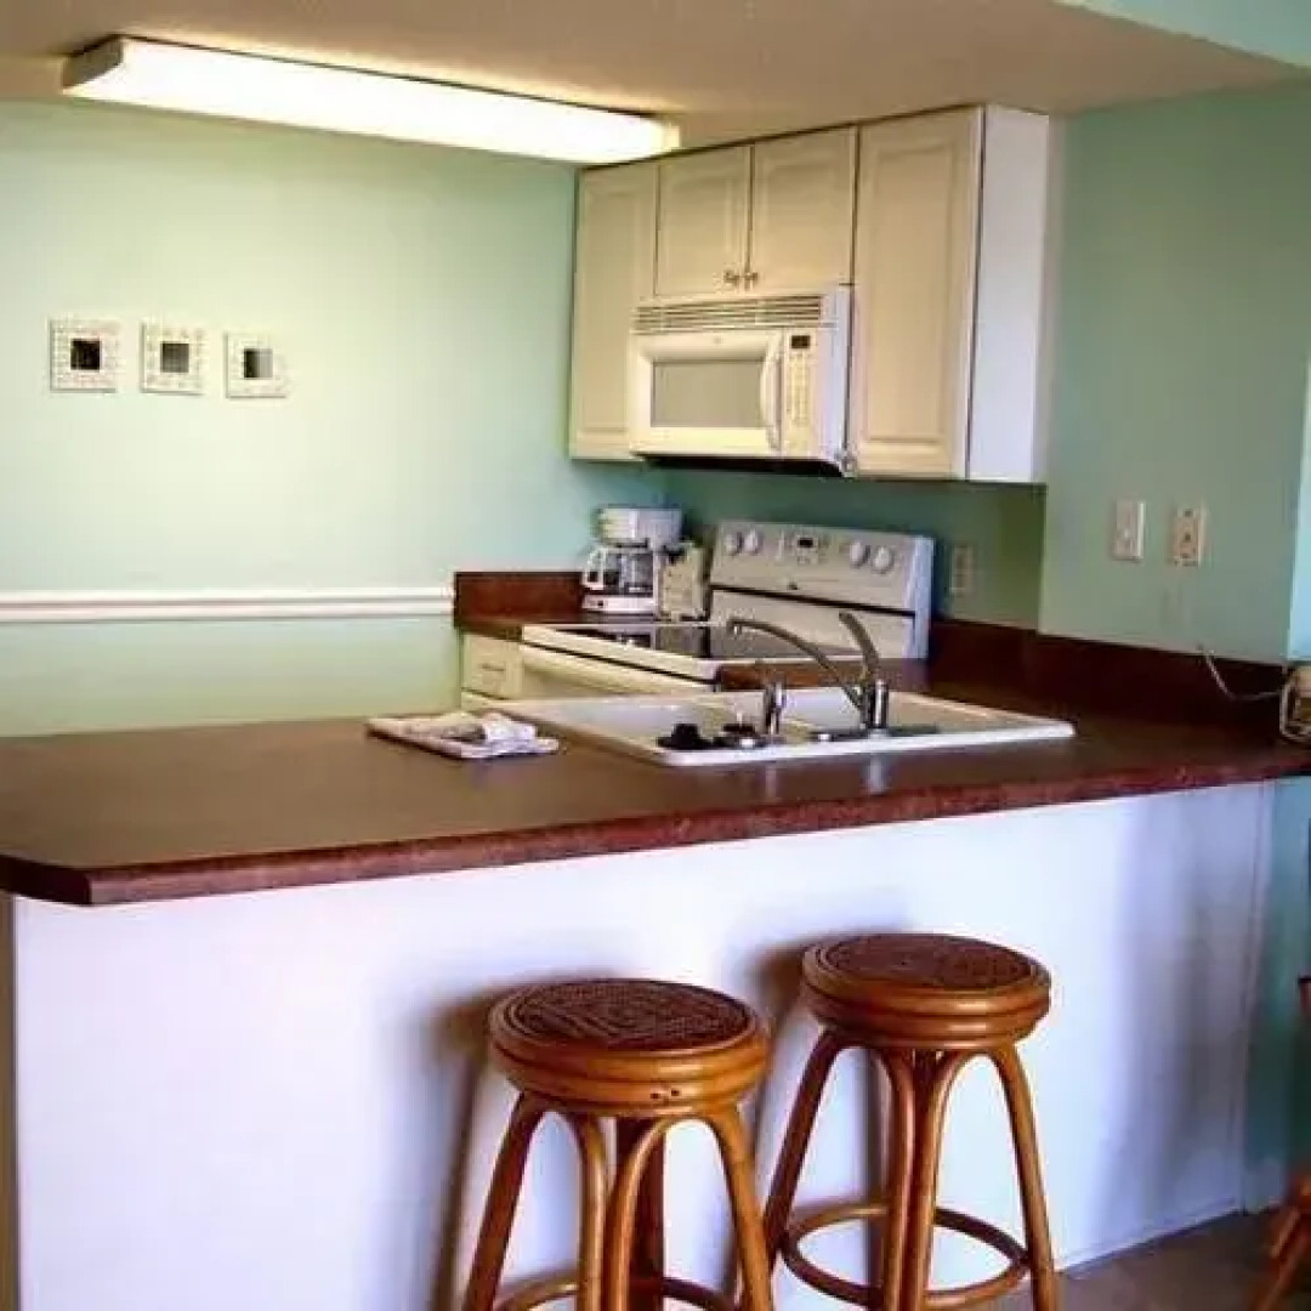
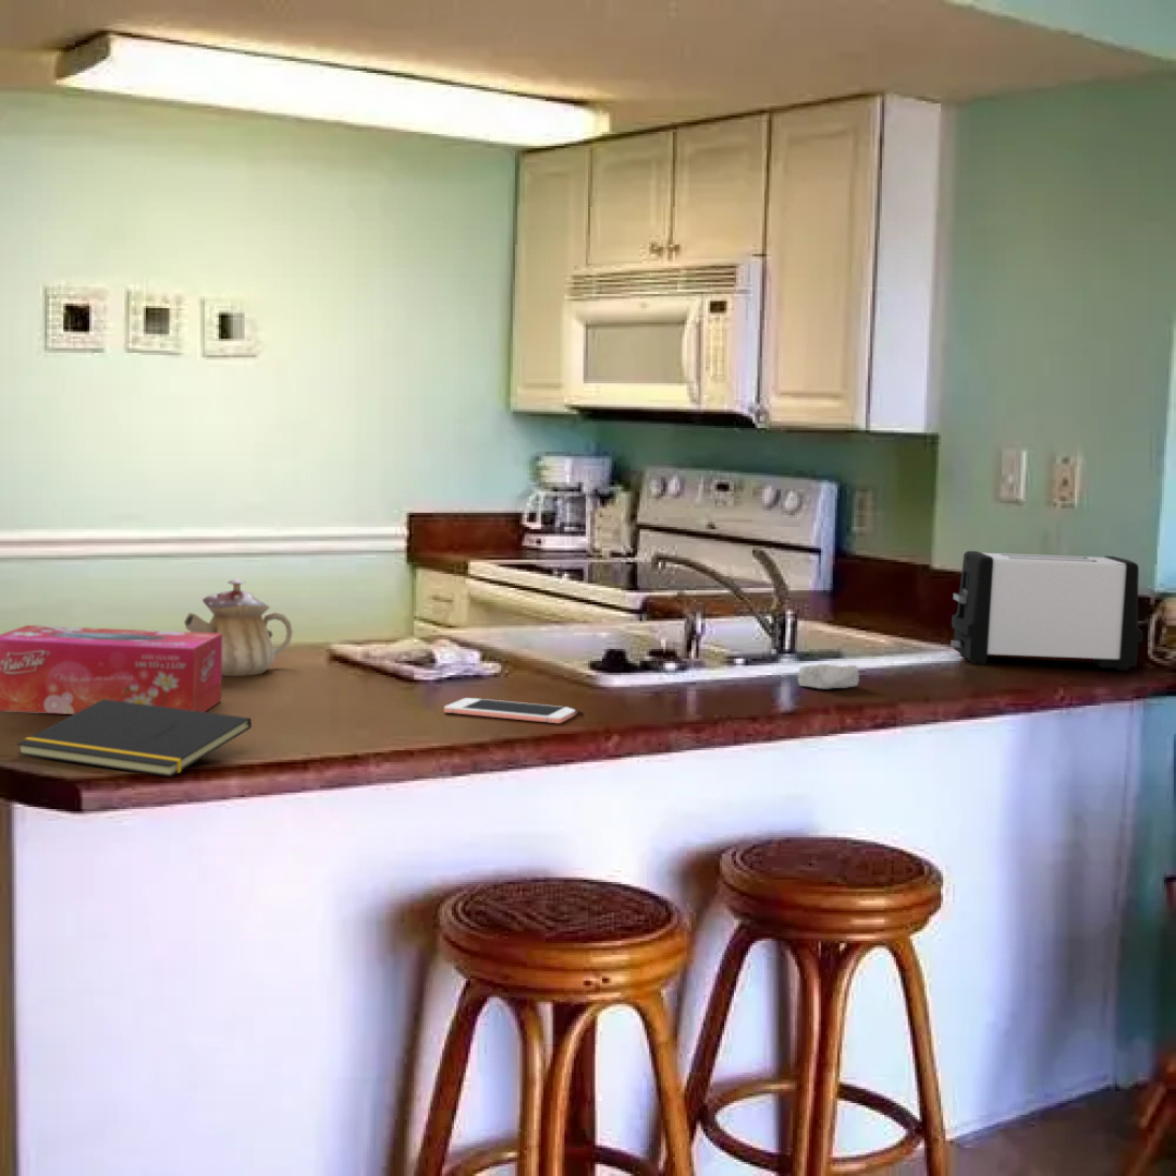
+ toaster [950,550,1143,671]
+ cell phone [443,697,579,724]
+ soap bar [796,663,860,690]
+ notepad [16,699,253,777]
+ teapot [183,577,294,677]
+ tissue box [0,624,223,715]
